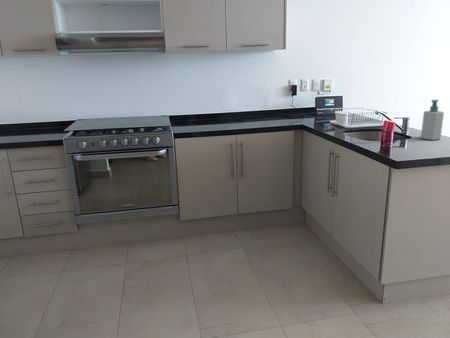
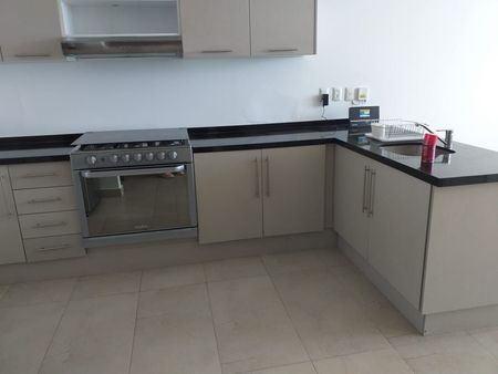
- soap bottle [420,99,445,141]
